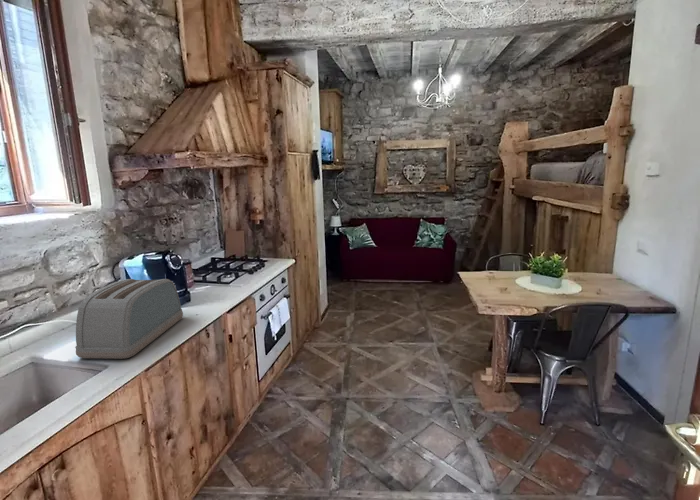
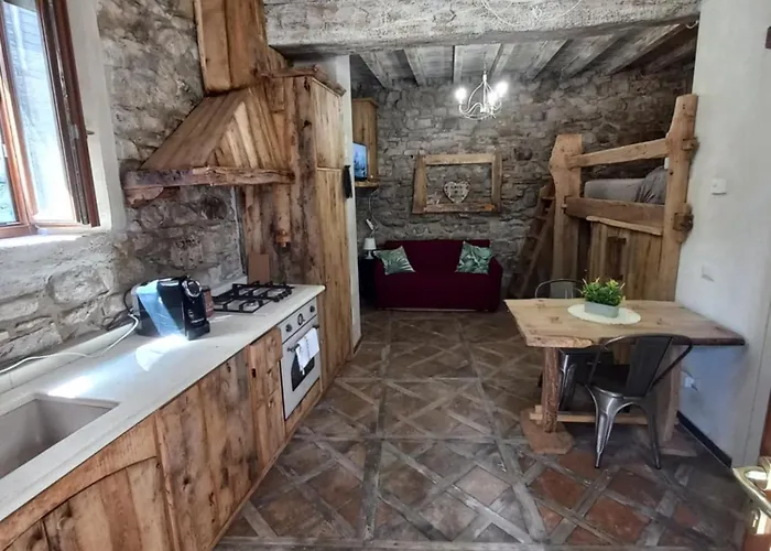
- toaster [75,278,184,360]
